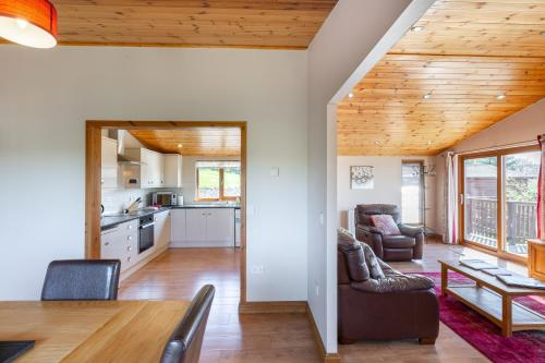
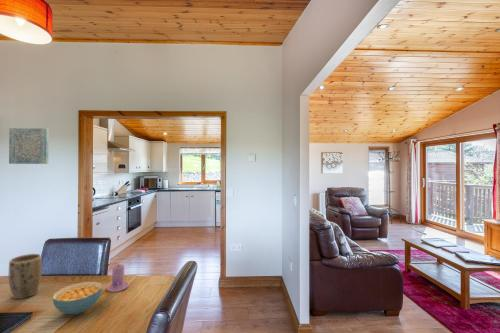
+ wall art [8,127,50,165]
+ candle [106,261,130,293]
+ cereal bowl [52,281,103,315]
+ plant pot [8,253,43,300]
